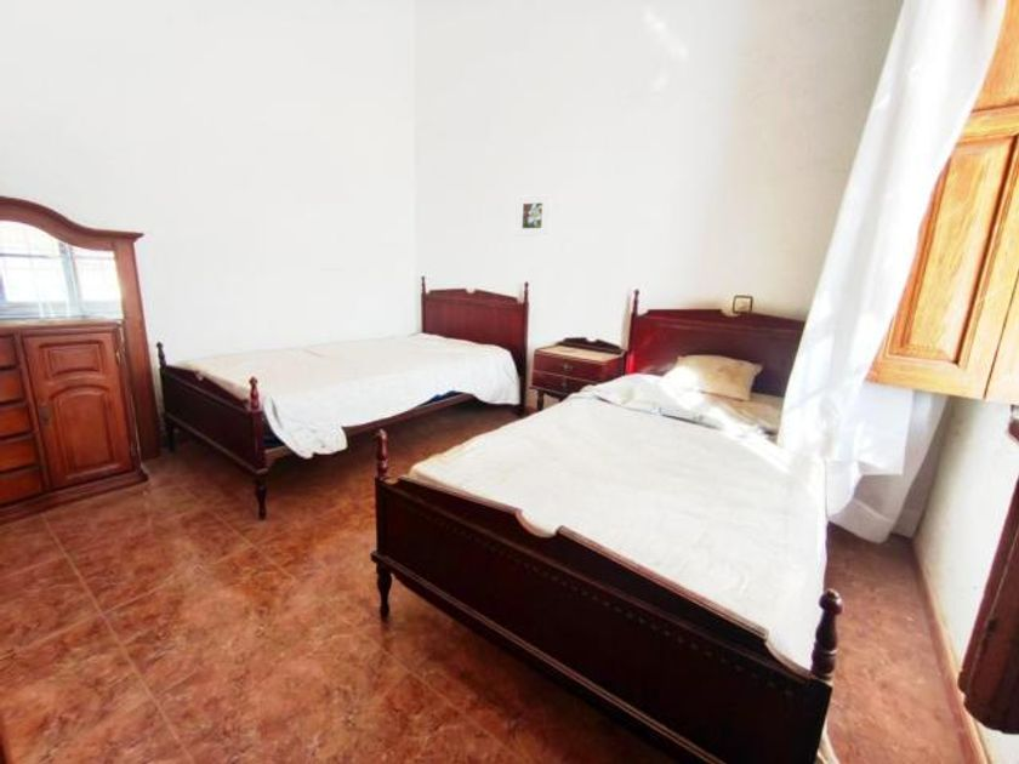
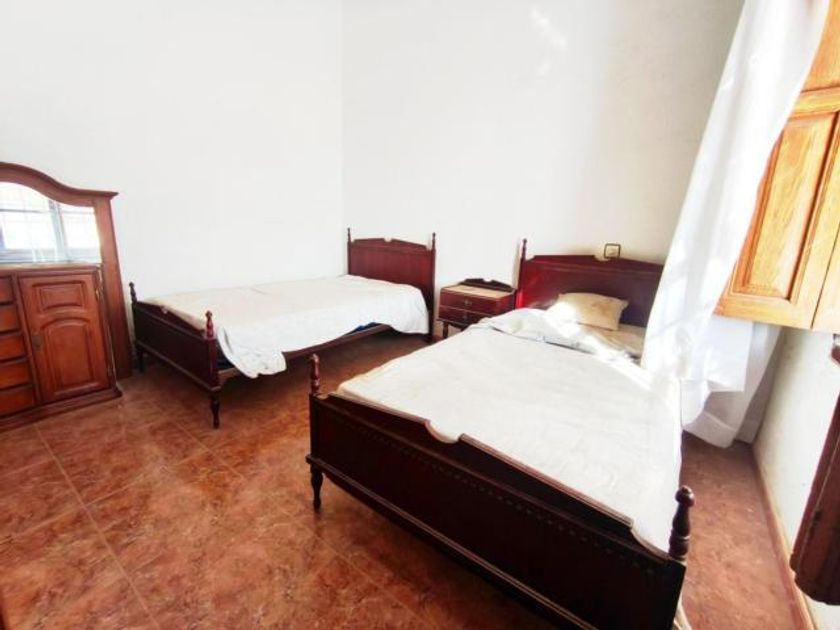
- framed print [514,193,552,236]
